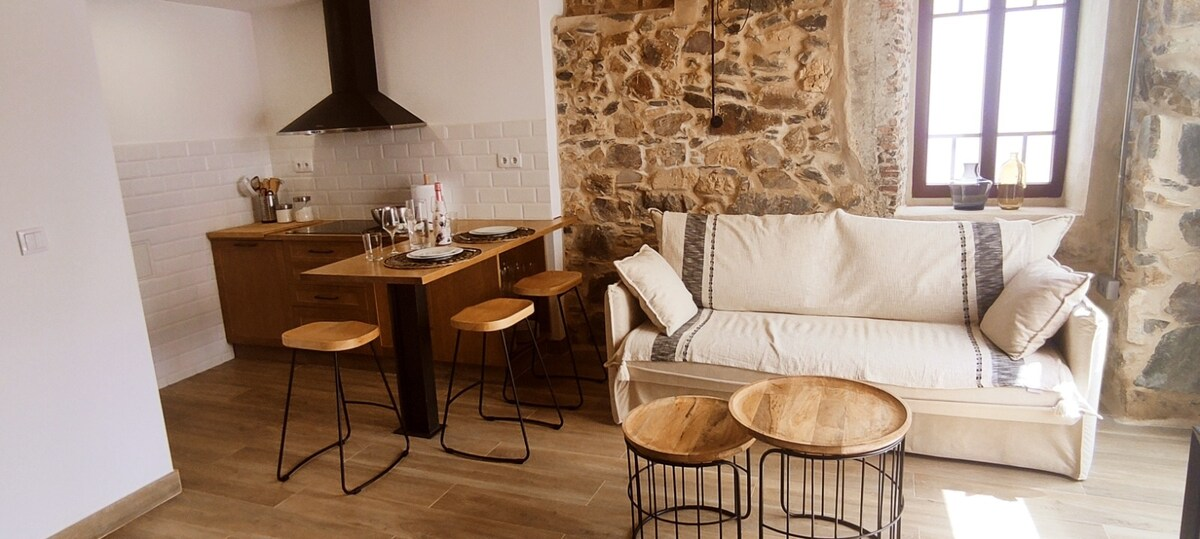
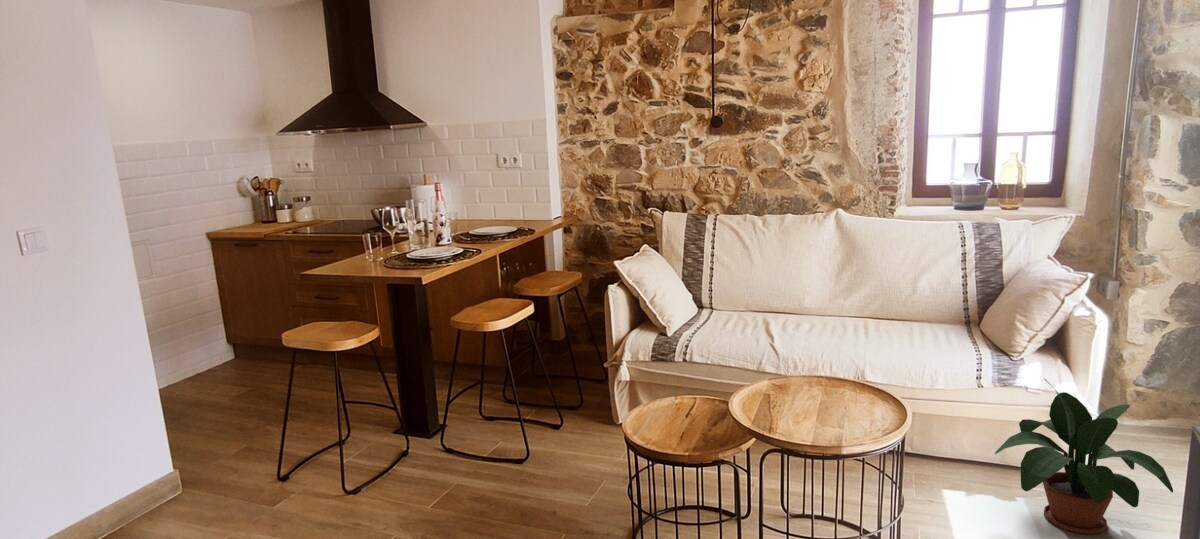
+ potted plant [994,378,1174,535]
